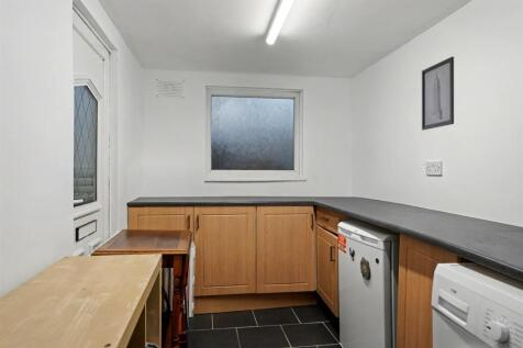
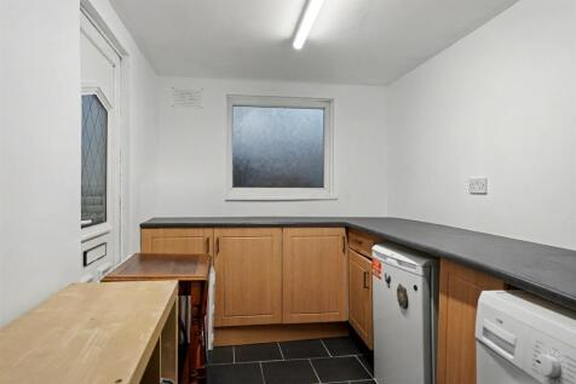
- wall art [421,55,455,131]
